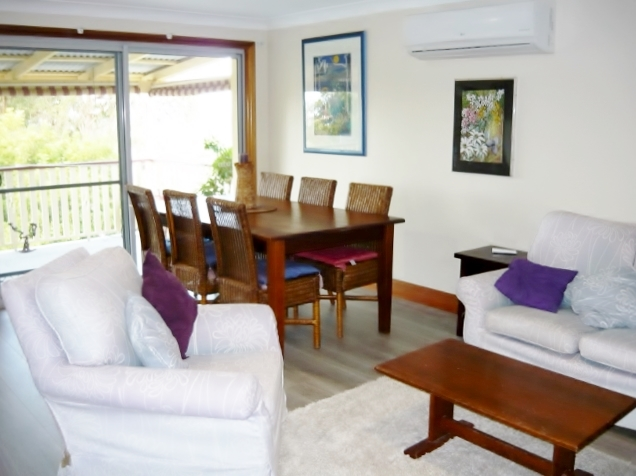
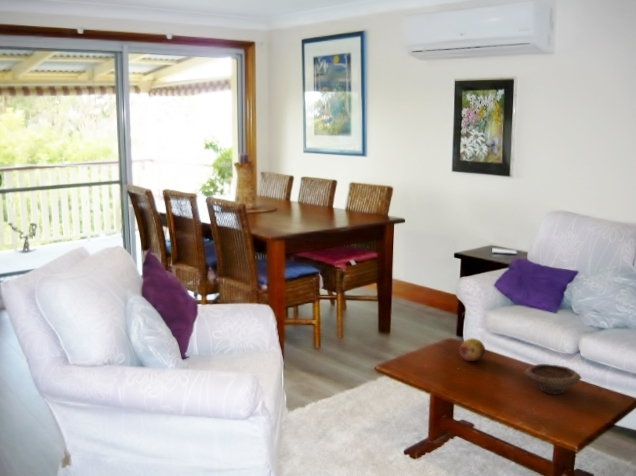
+ bowl [523,363,582,395]
+ fruit [458,338,486,362]
